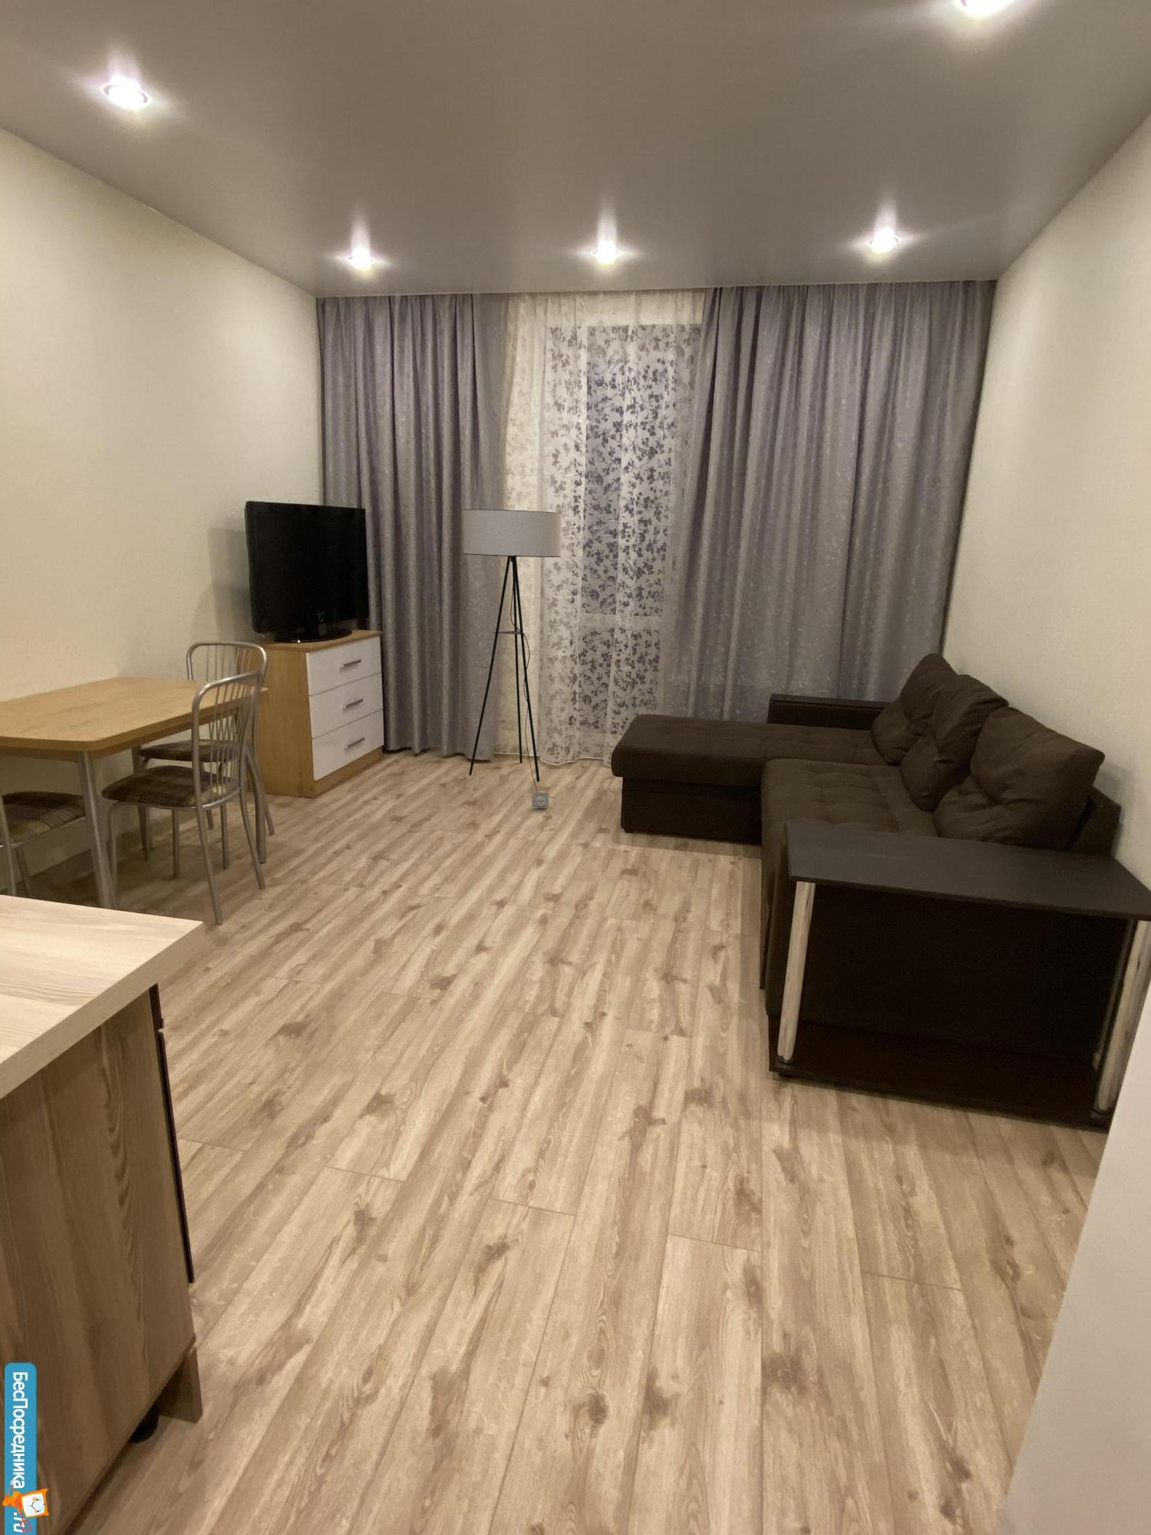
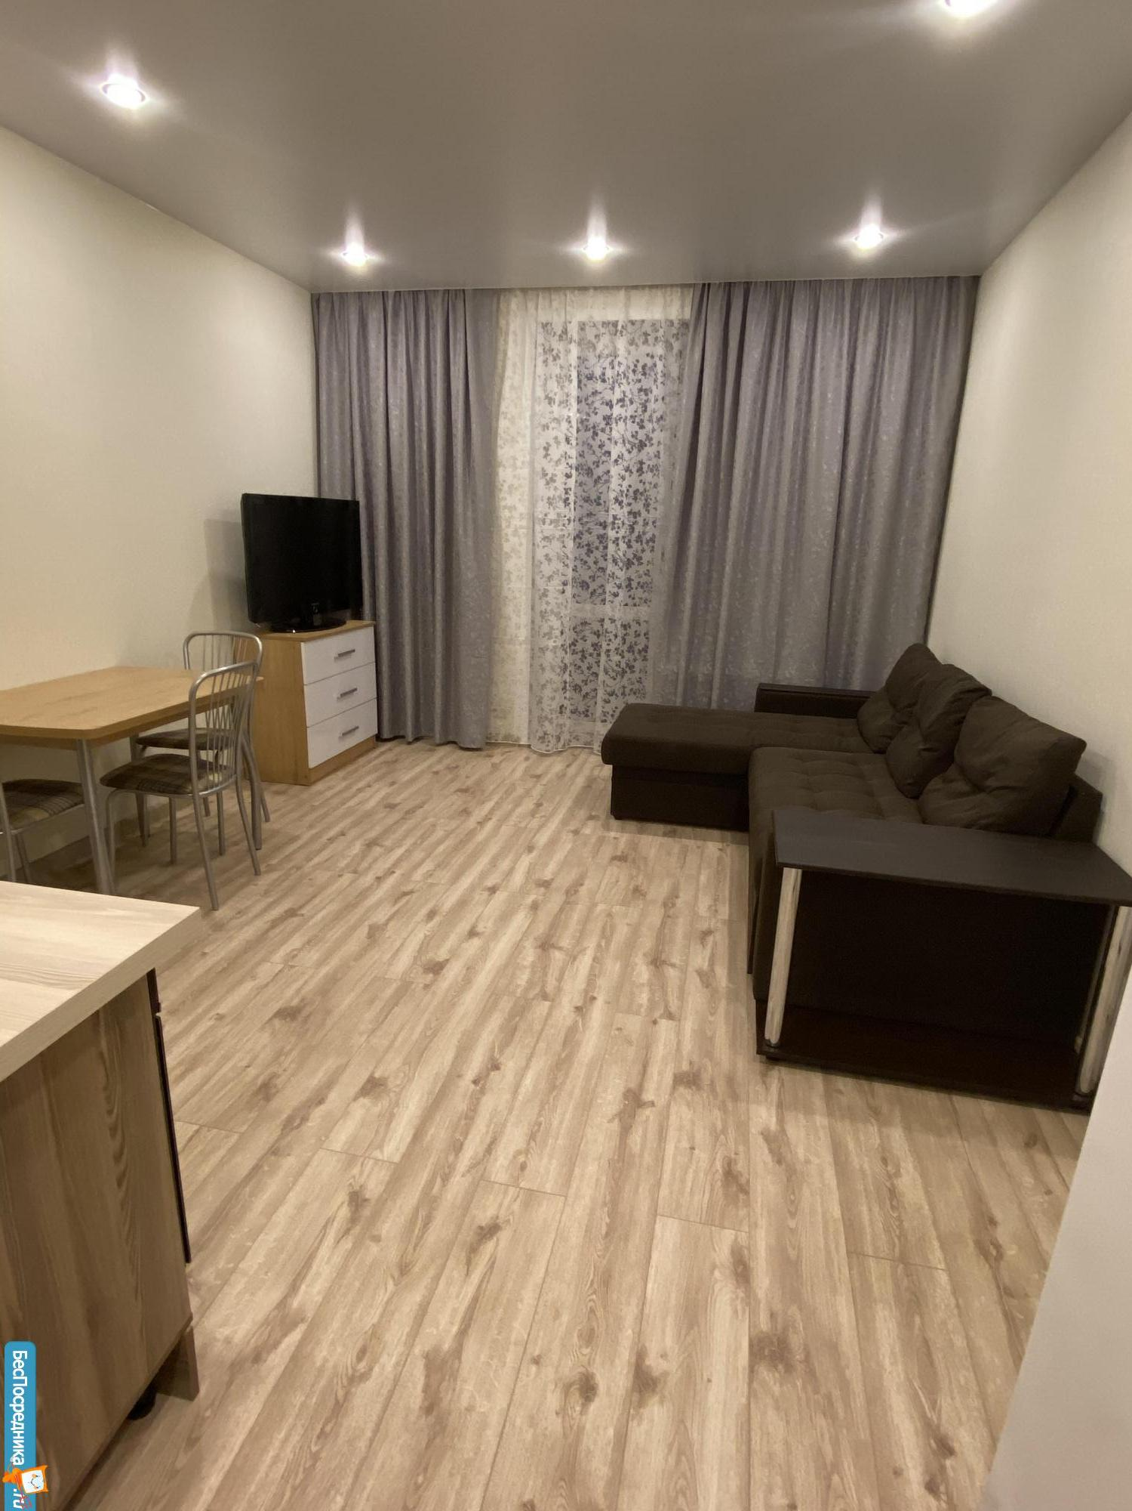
- floor lamp [463,509,562,809]
